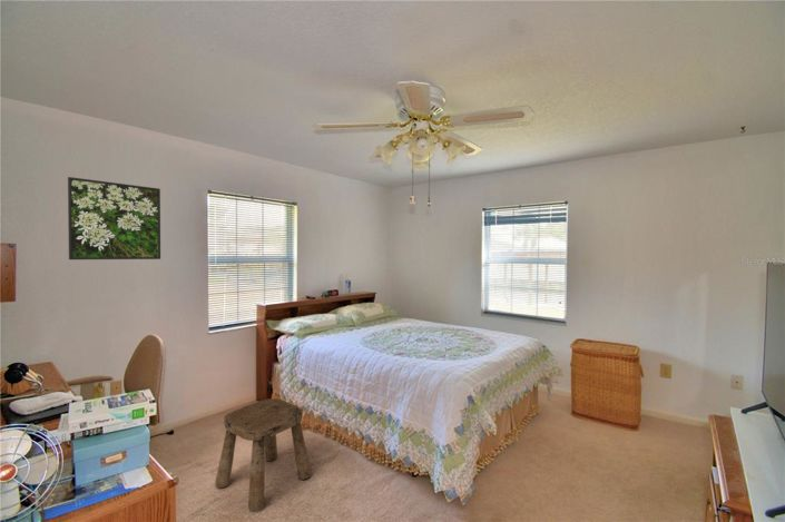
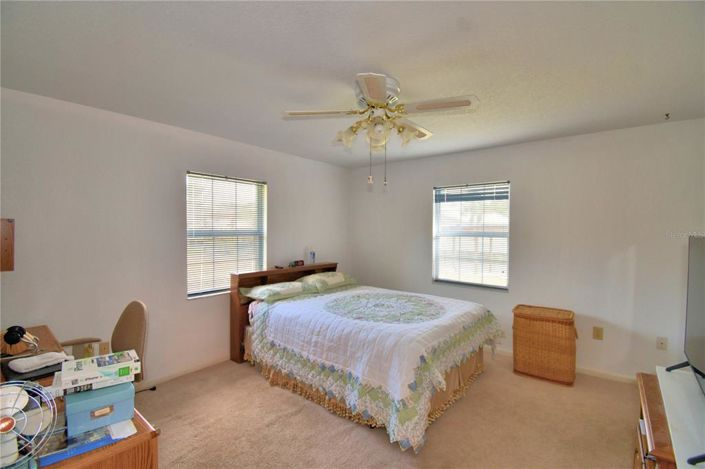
- stool [214,397,313,513]
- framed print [67,176,161,260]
